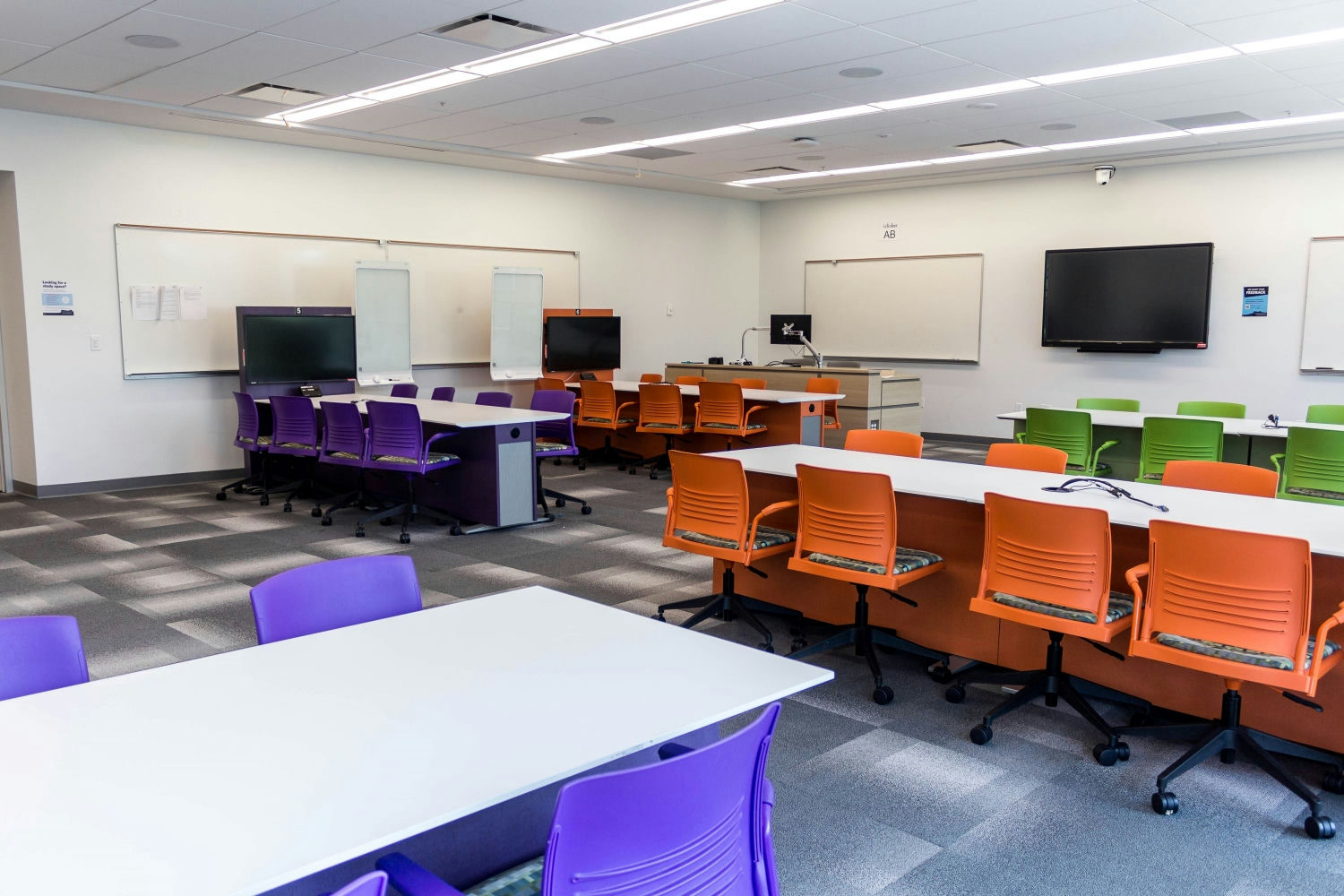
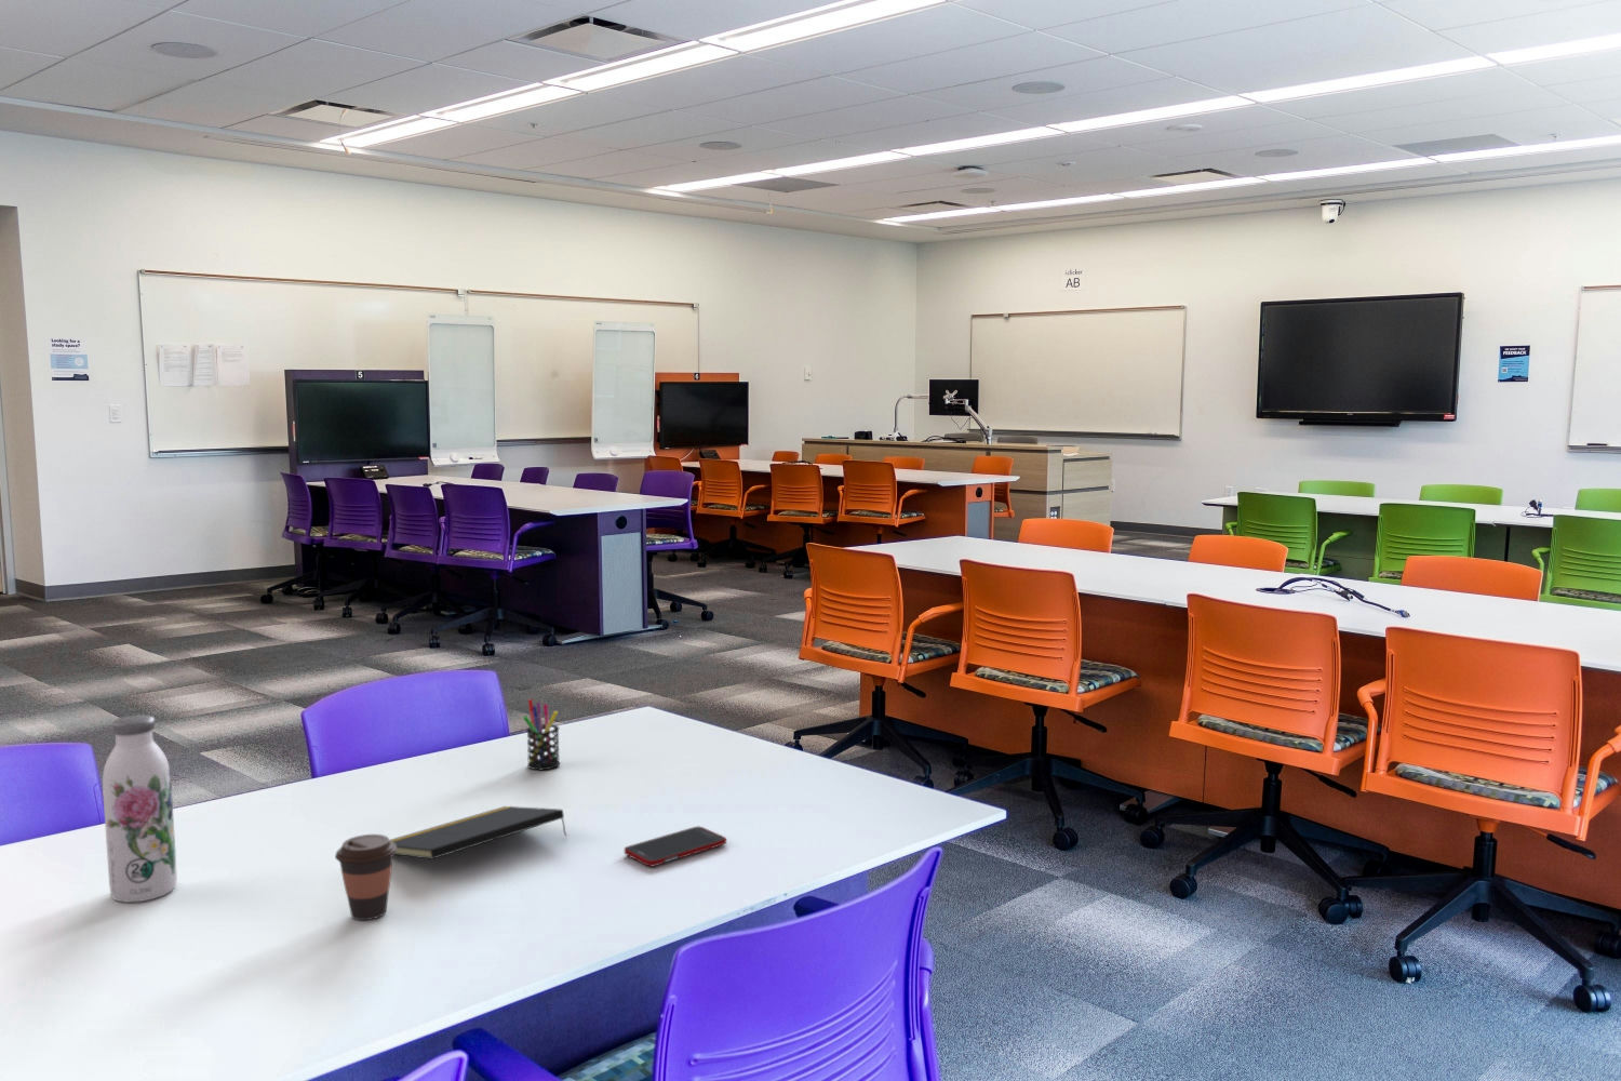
+ coffee cup [334,834,397,921]
+ cell phone [624,825,727,867]
+ pen holder [522,699,561,771]
+ notepad [390,806,568,860]
+ water bottle [101,714,179,904]
